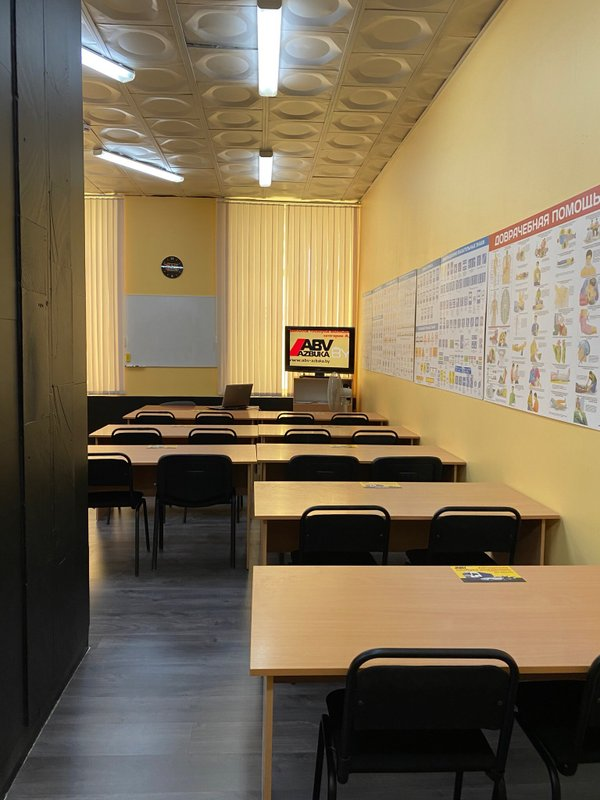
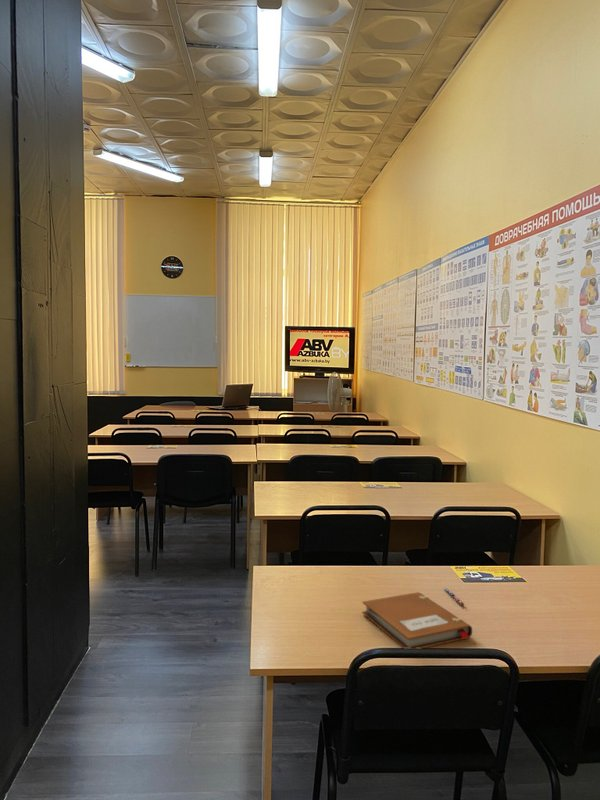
+ notebook [361,591,473,650]
+ pen [443,587,465,607]
